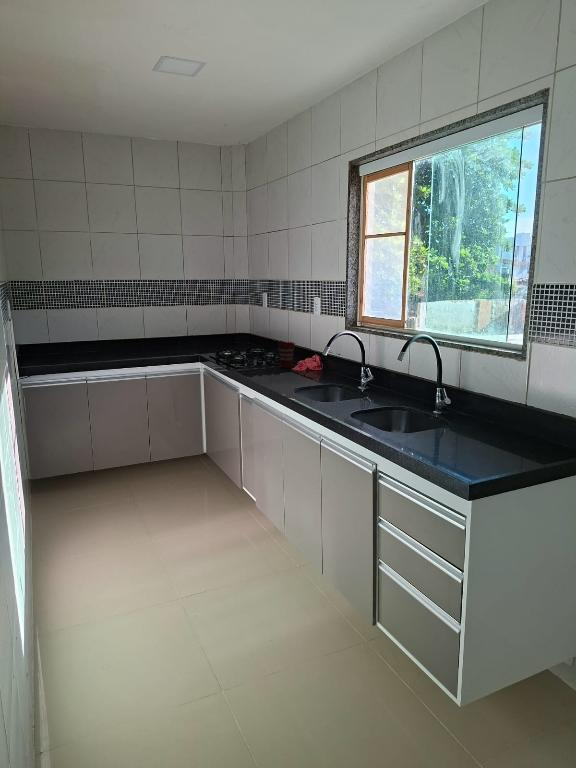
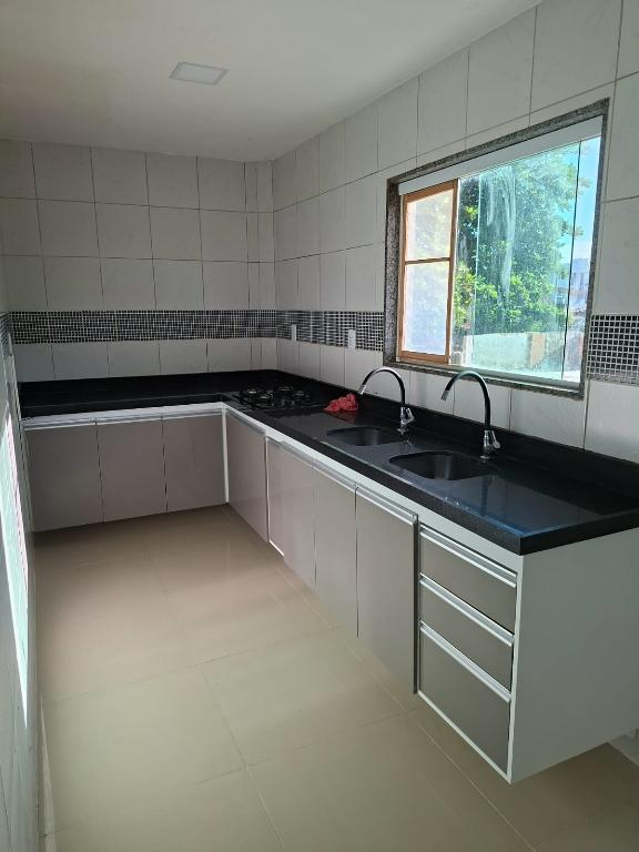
- cup [277,341,296,369]
